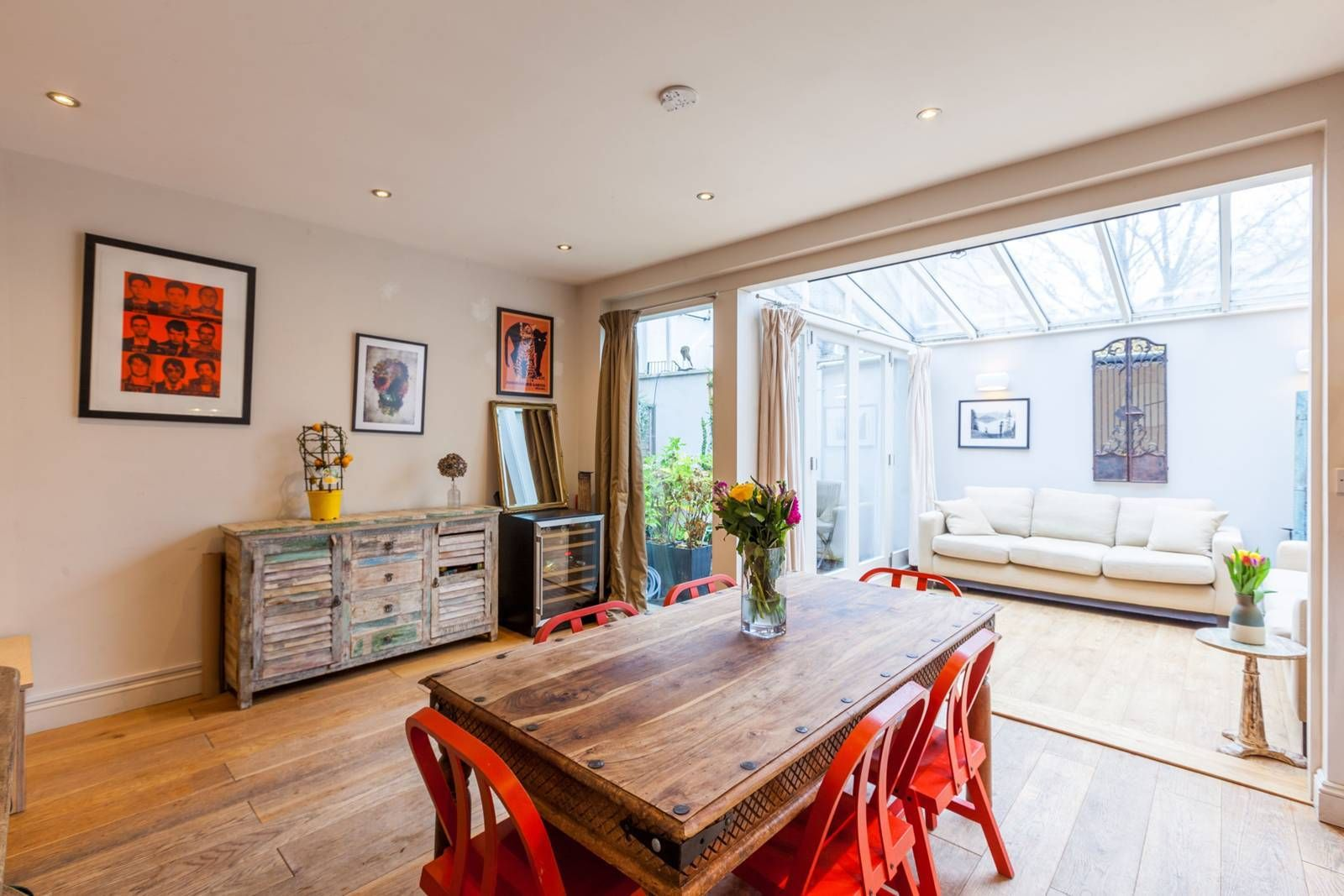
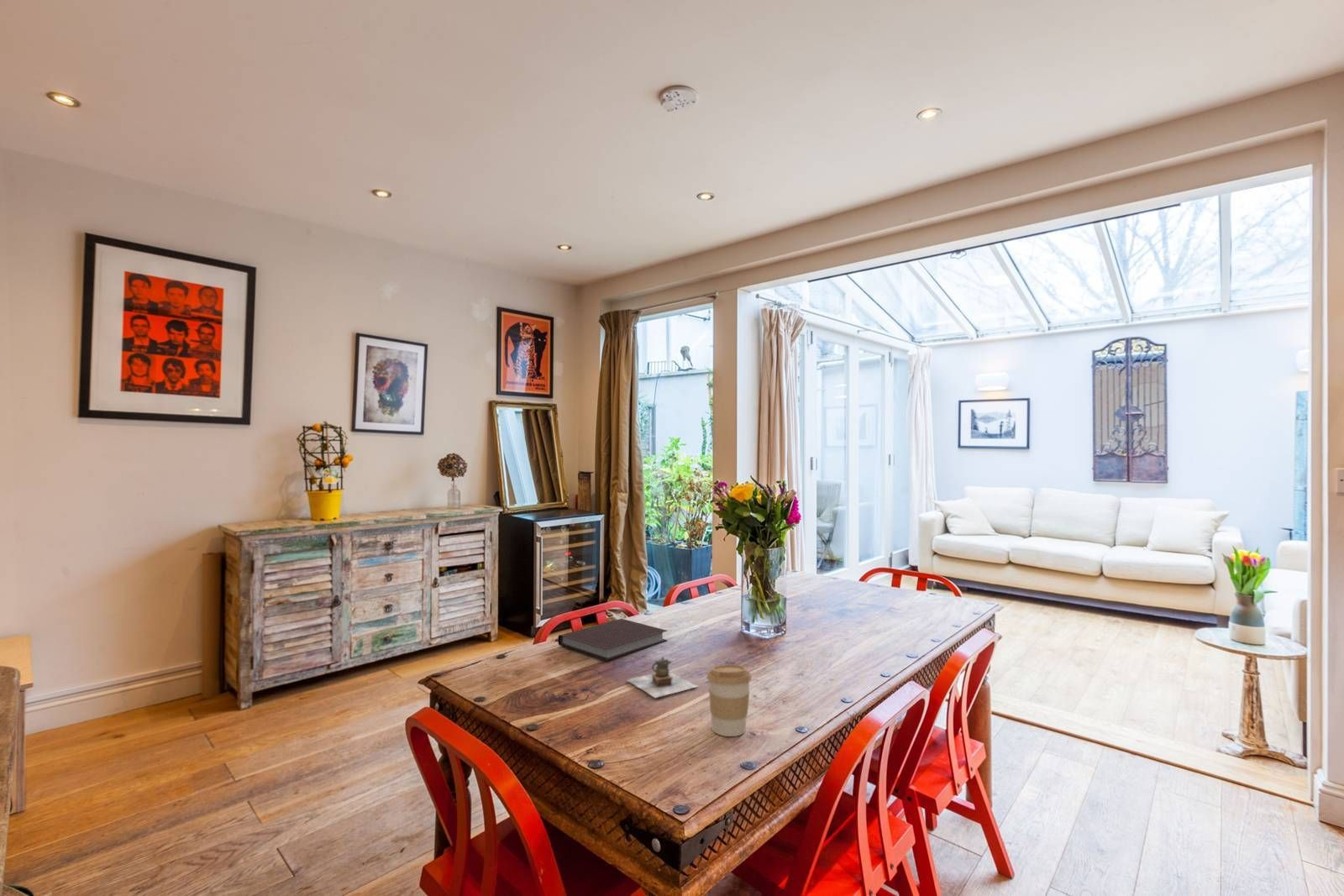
+ coffee cup [706,664,753,737]
+ teapot [627,656,699,699]
+ notebook [558,618,668,662]
